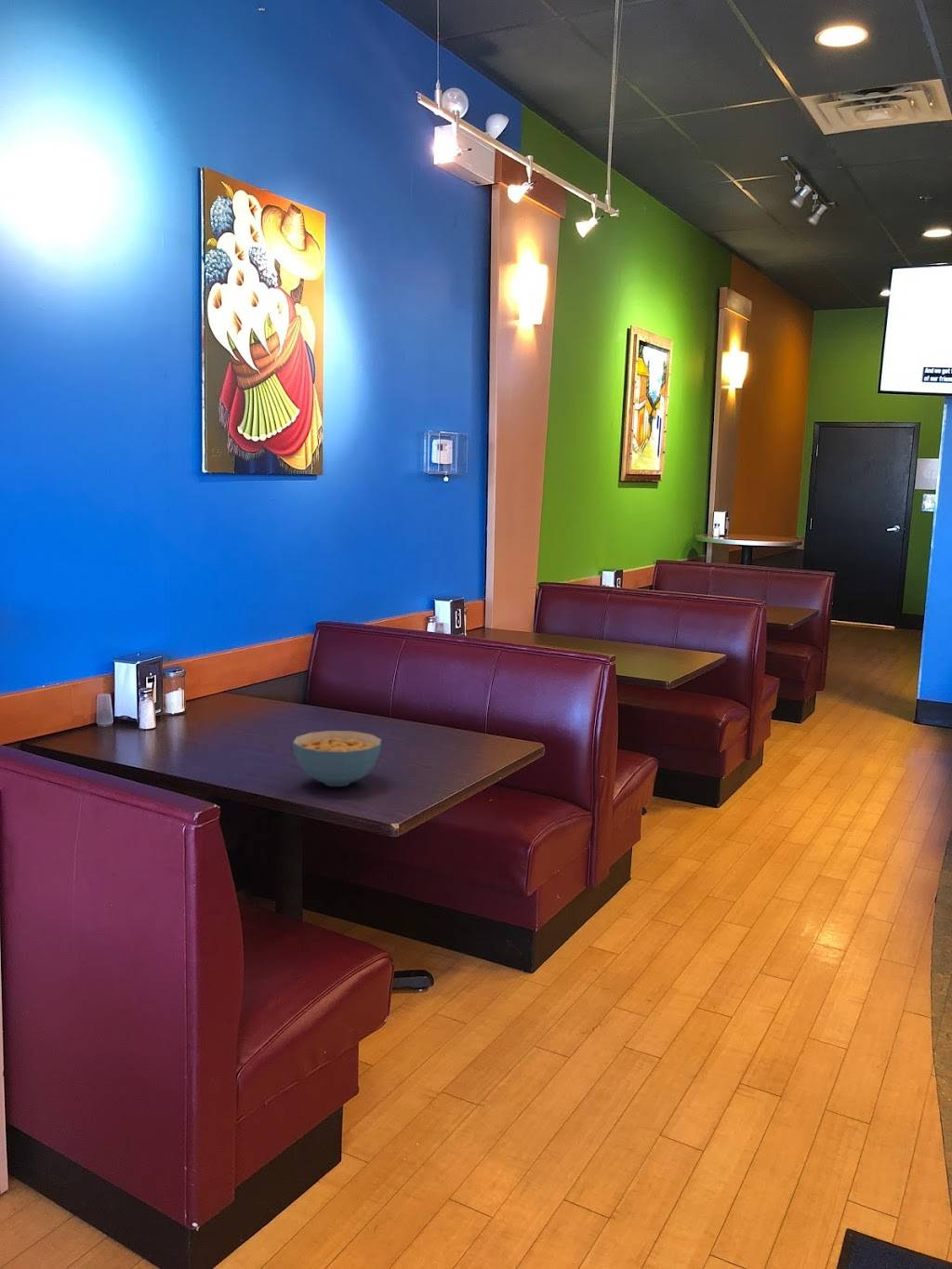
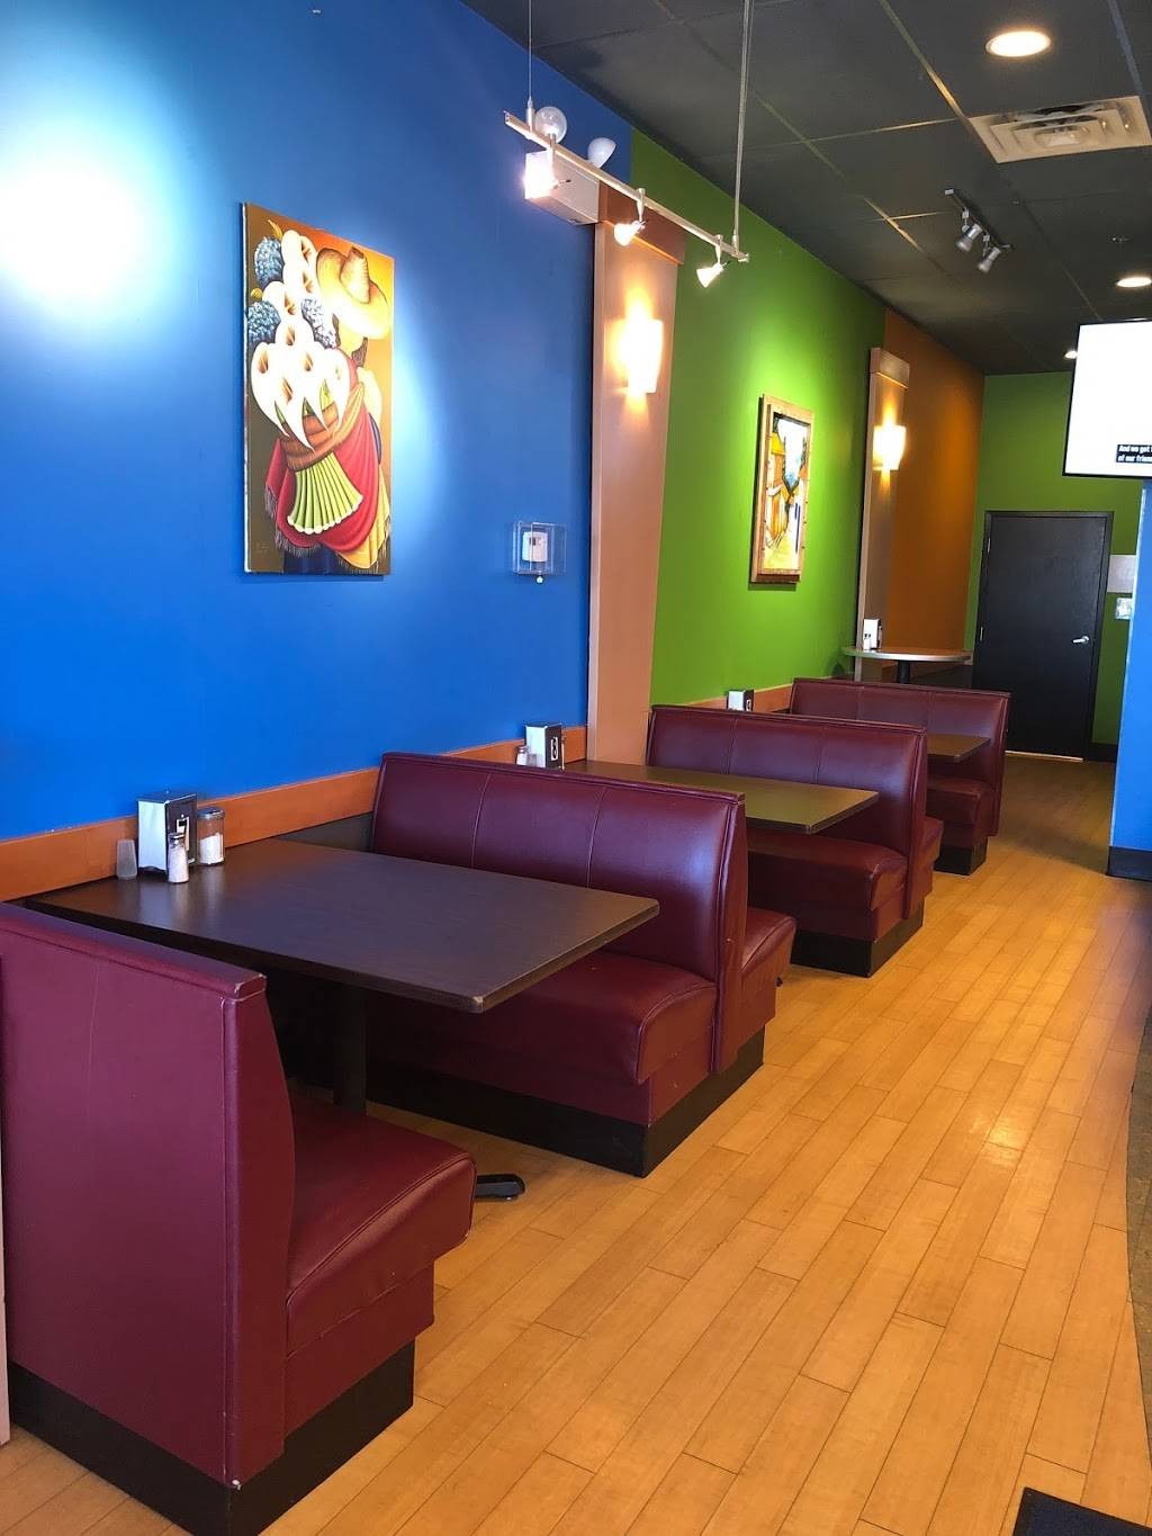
- cereal bowl [292,730,383,787]
